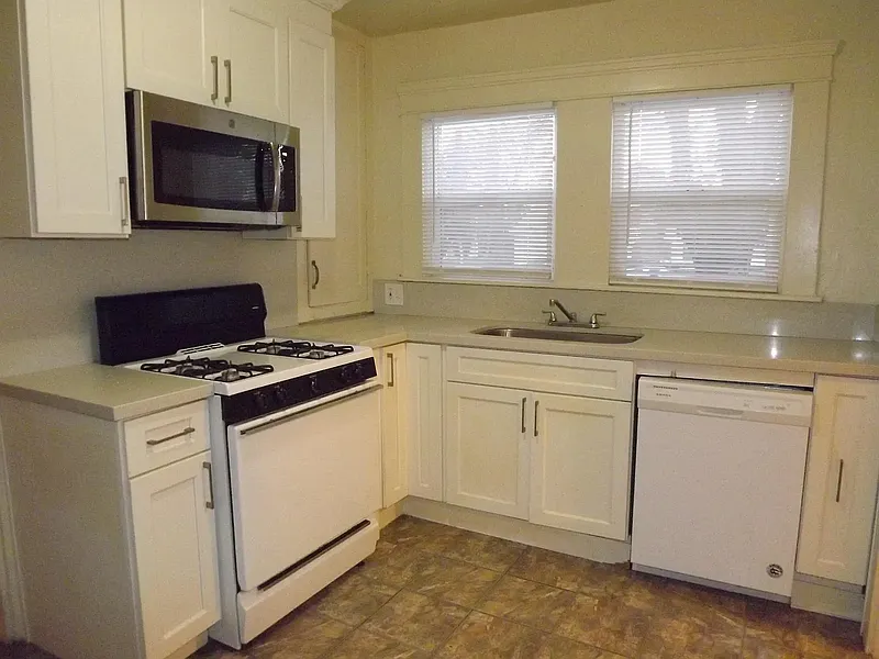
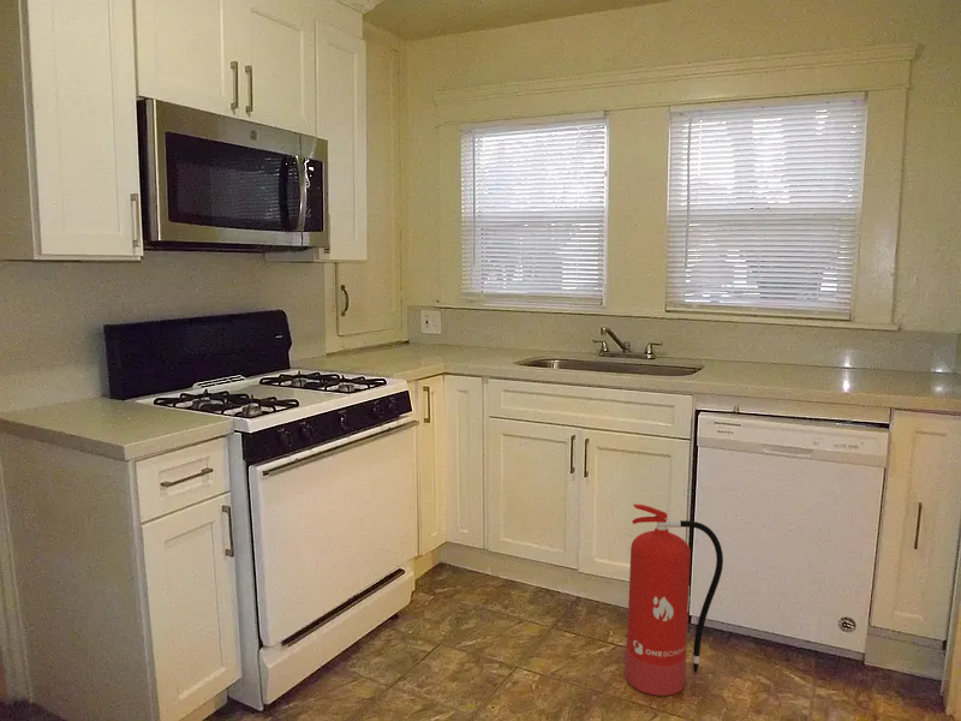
+ fire extinguisher [623,503,724,697]
